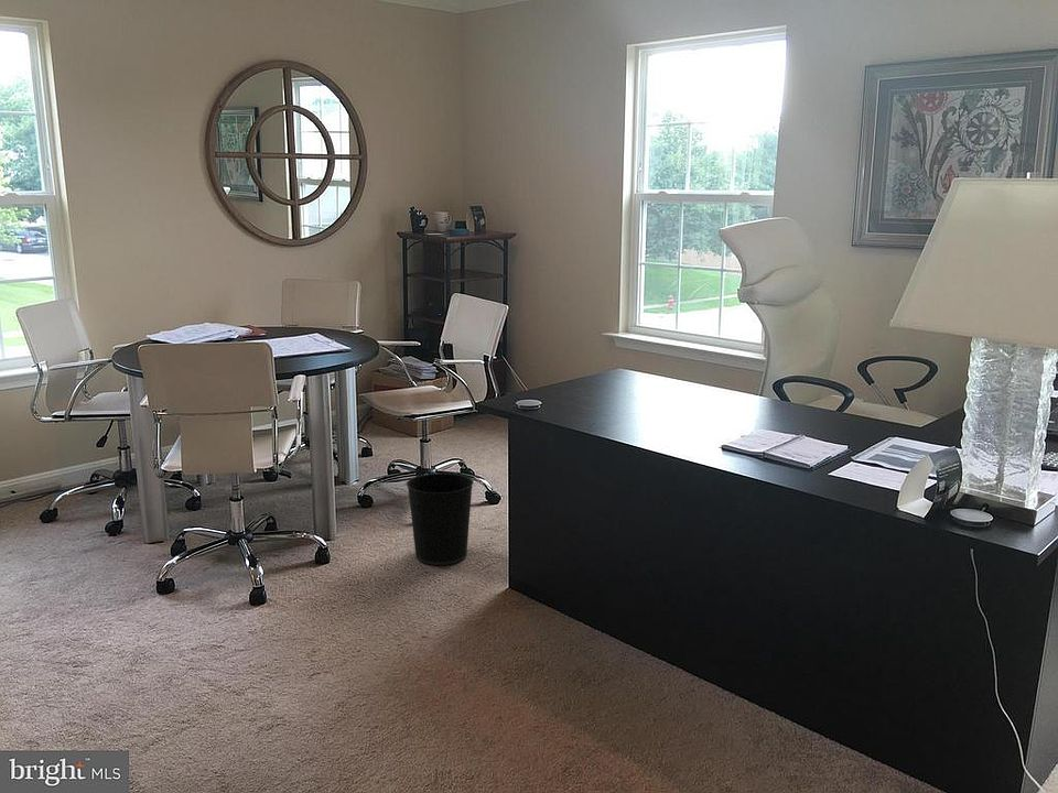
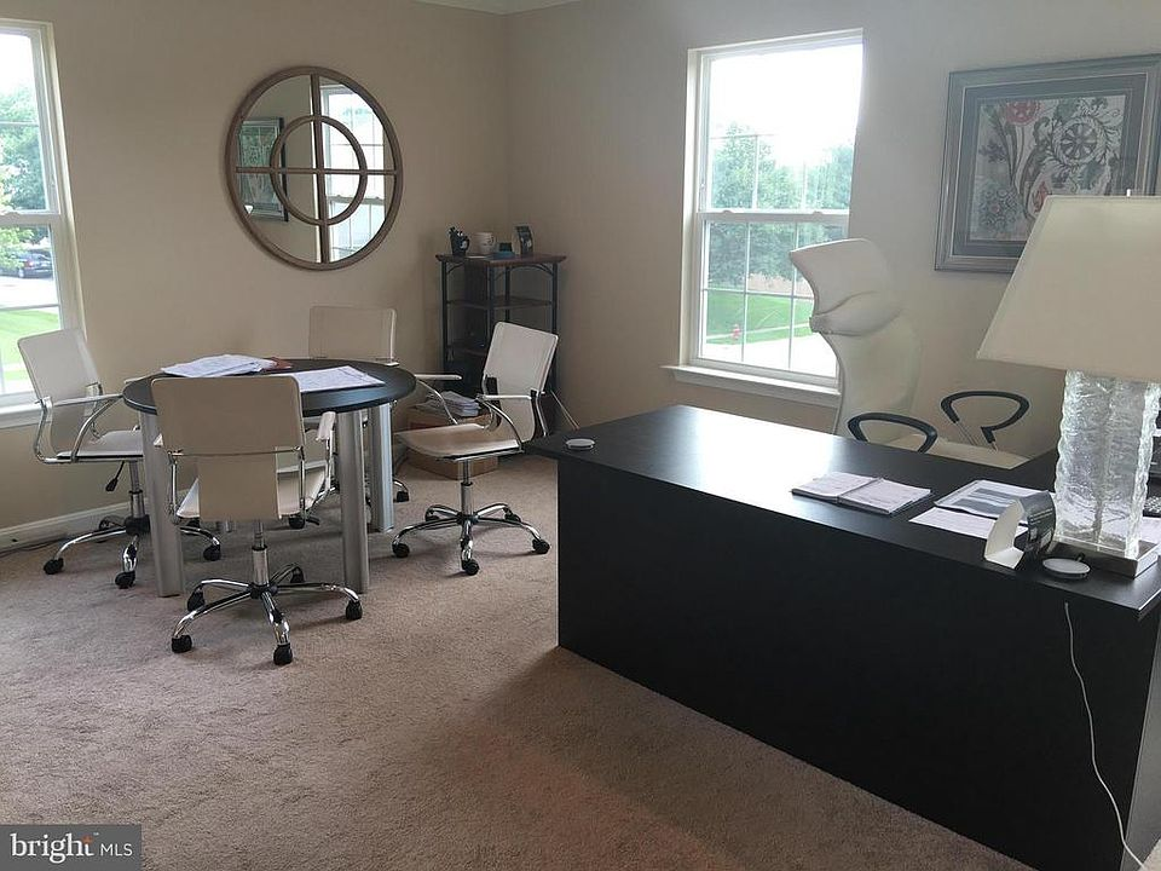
- wastebasket [406,472,475,566]
